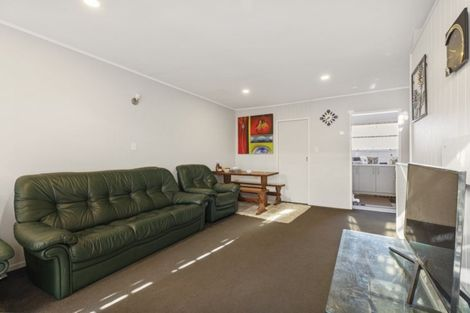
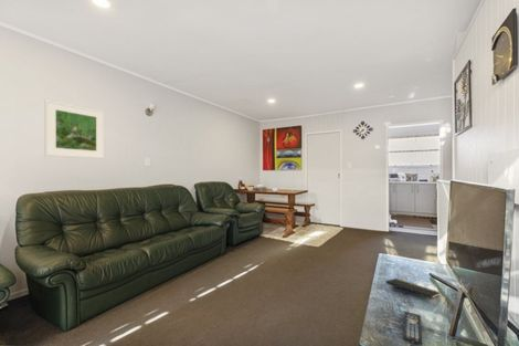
+ remote control [403,311,423,346]
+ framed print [44,98,105,159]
+ notepad [384,277,442,306]
